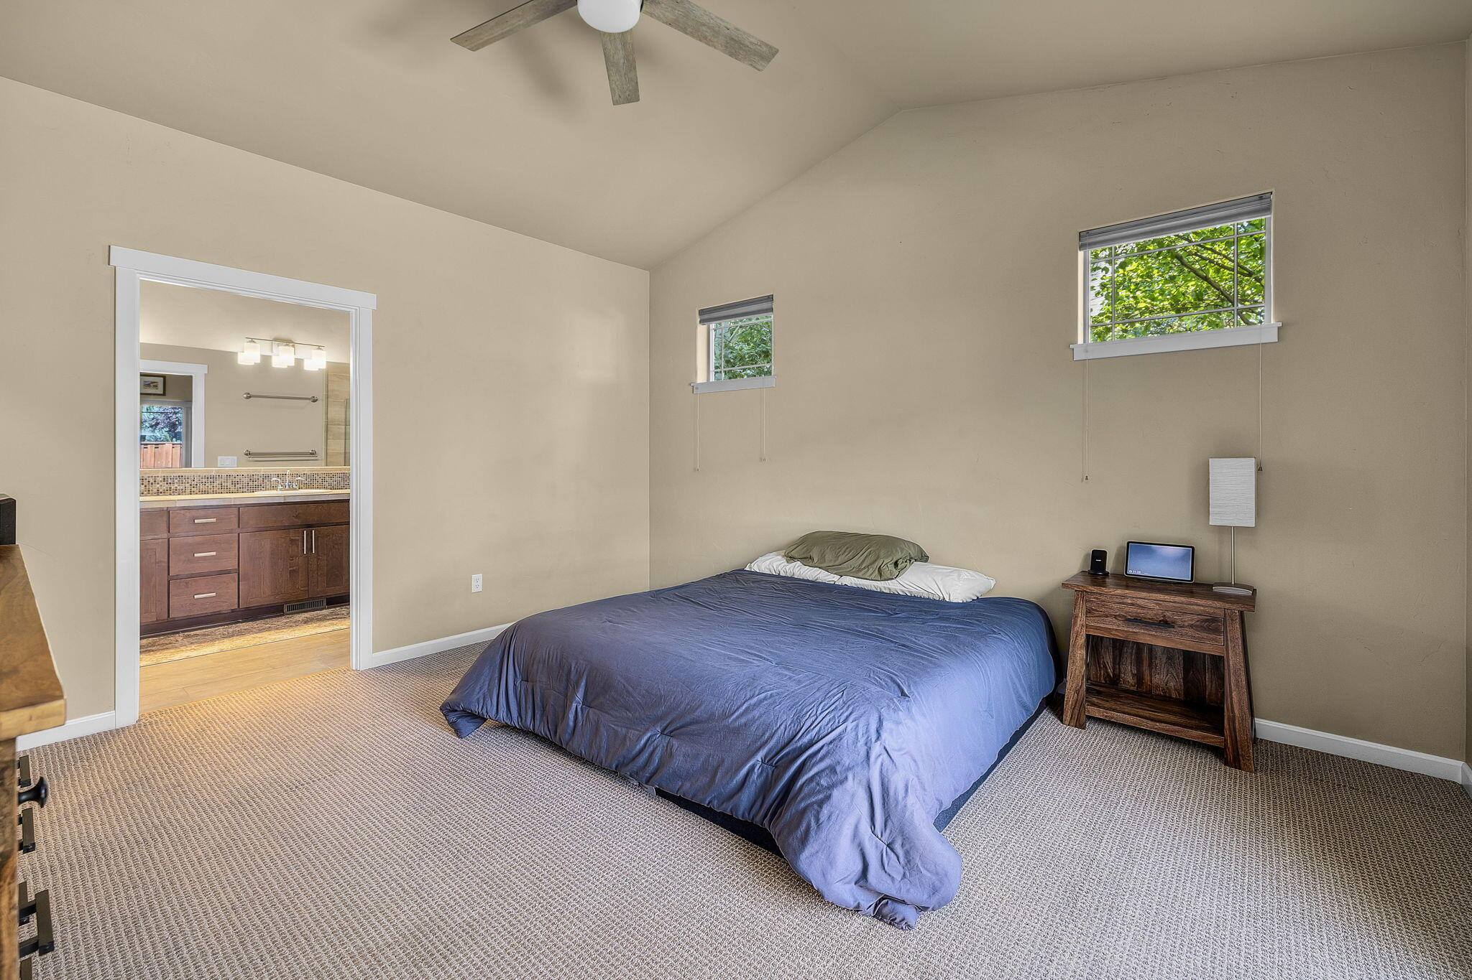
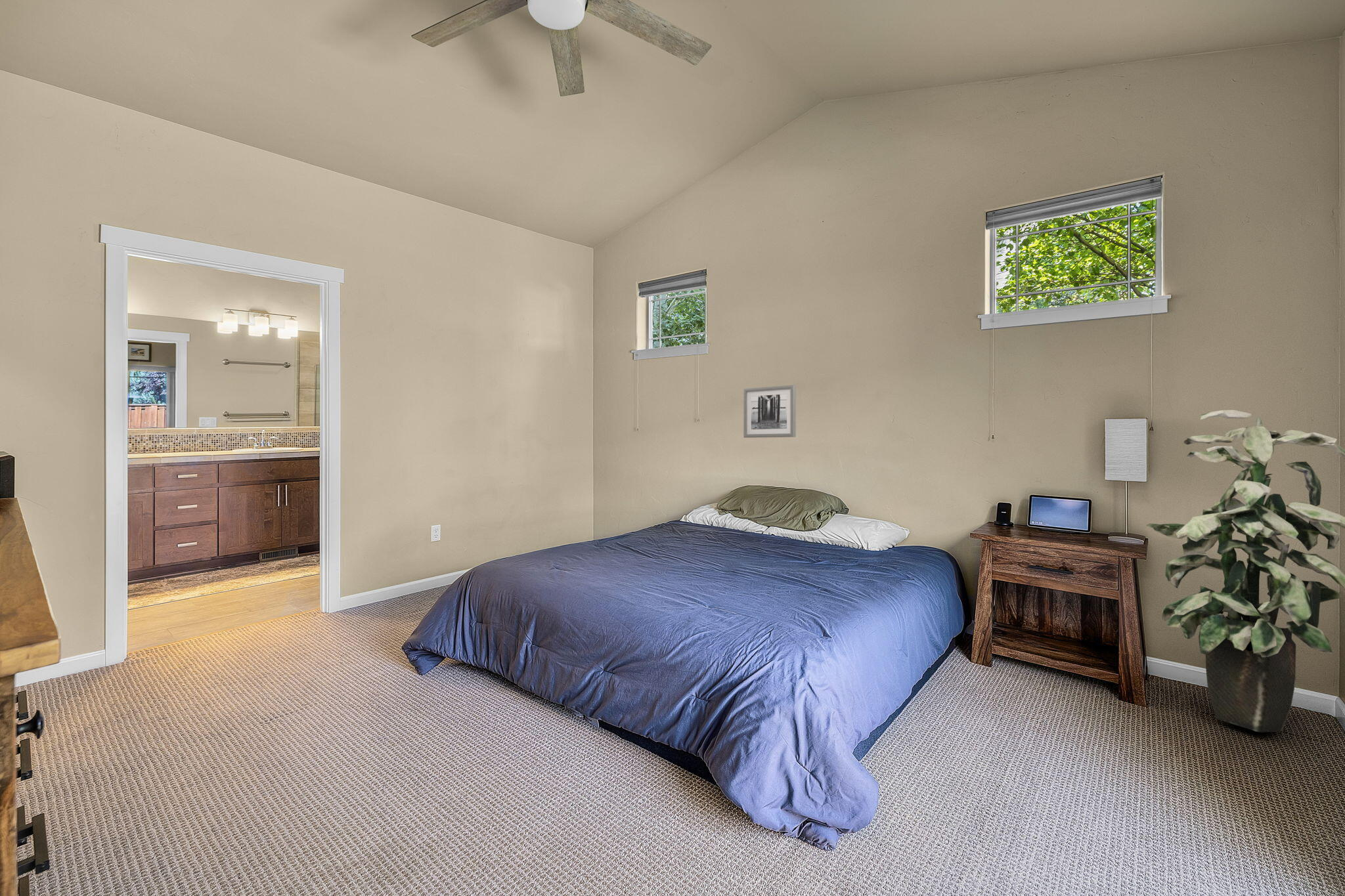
+ wall art [743,385,797,438]
+ indoor plant [1145,410,1345,733]
